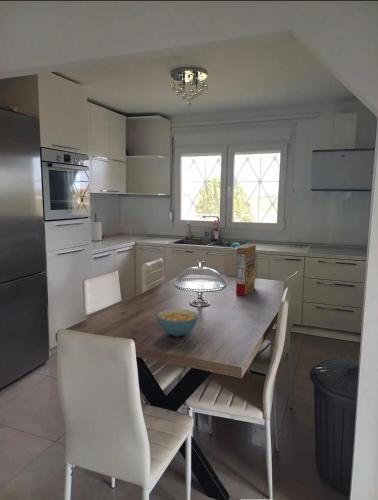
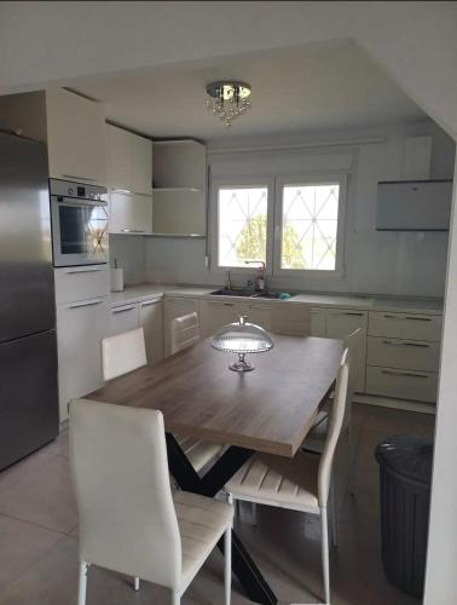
- cereal box [235,243,257,297]
- cereal bowl [156,308,199,337]
